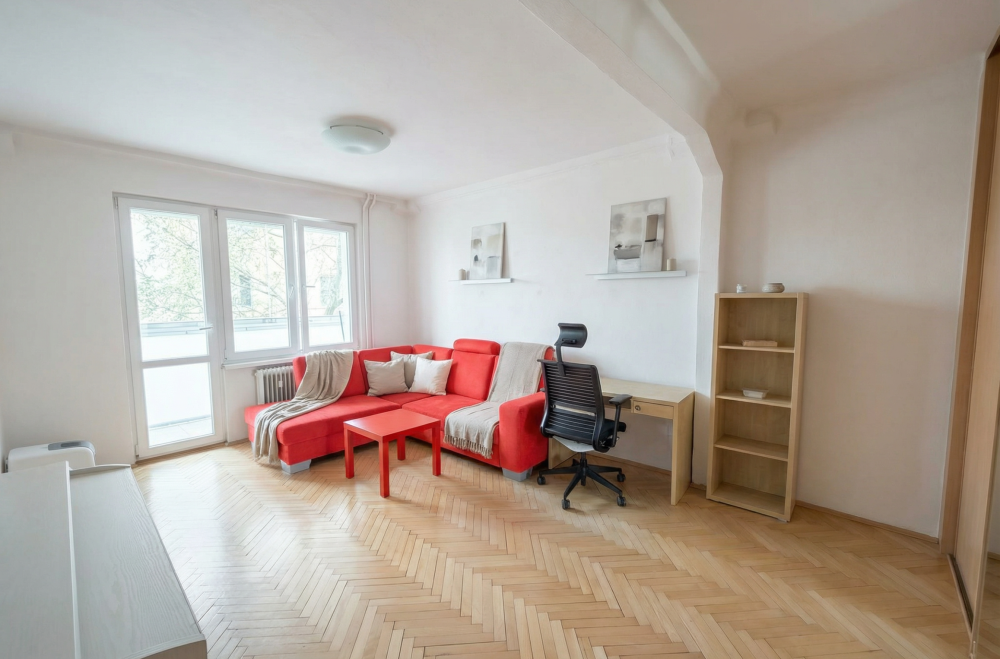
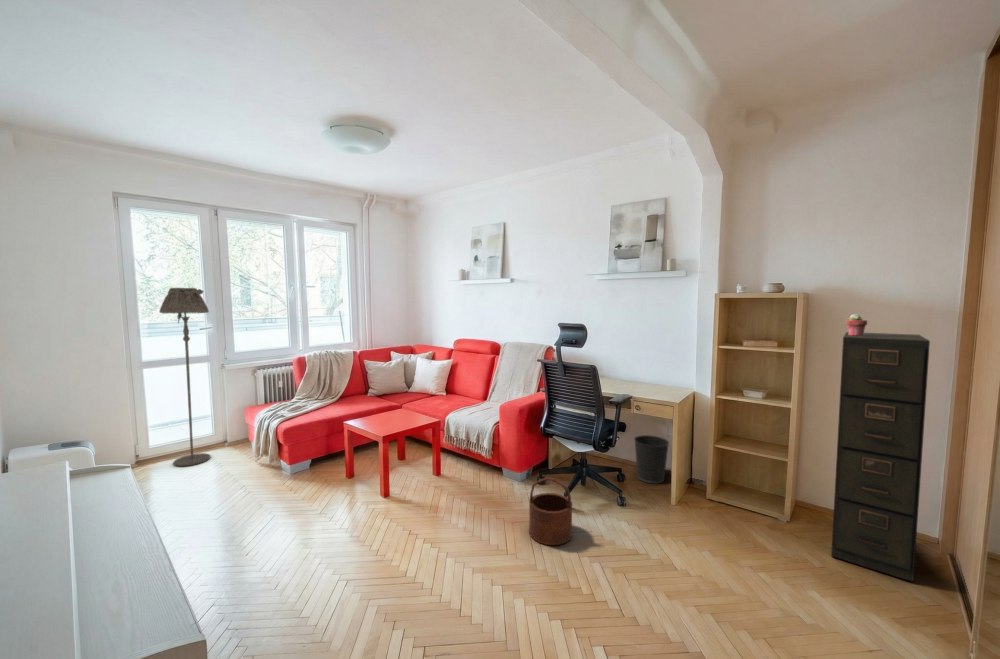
+ filing cabinet [830,331,931,583]
+ wooden bucket [528,476,573,546]
+ potted succulent [845,313,868,336]
+ wastebasket [633,434,670,484]
+ floor lamp [158,287,211,467]
